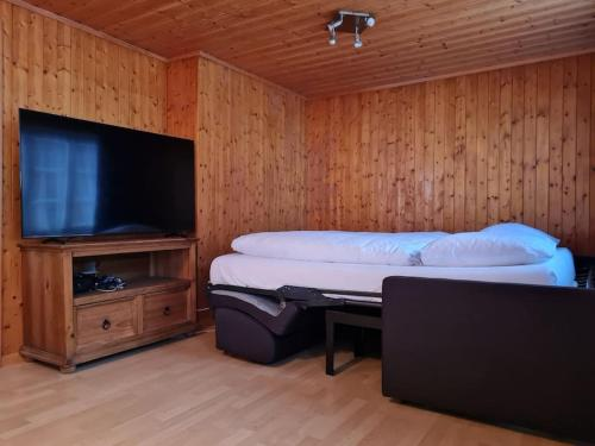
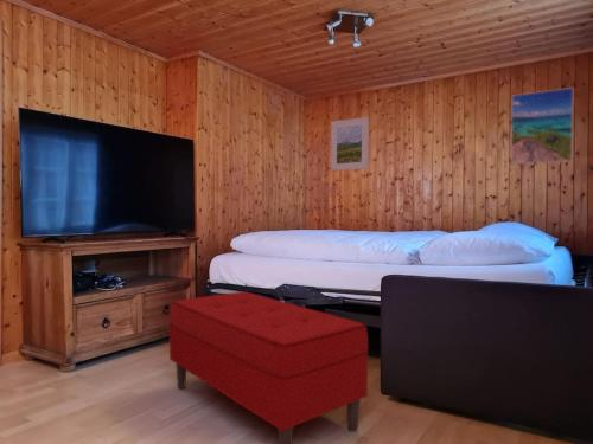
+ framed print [330,116,370,172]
+ bench [167,290,369,444]
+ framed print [510,86,574,166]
